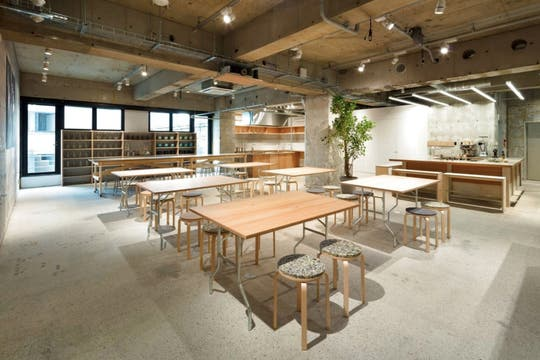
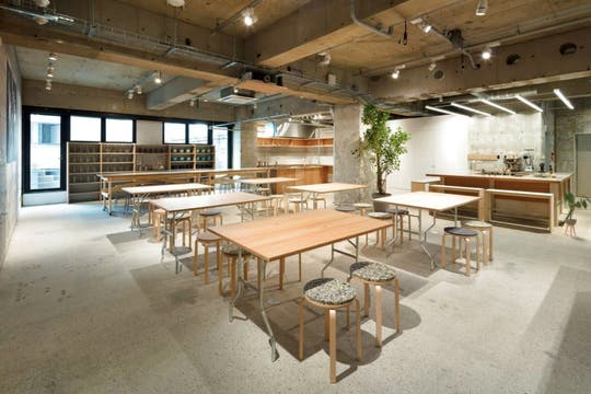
+ house plant [555,192,591,236]
